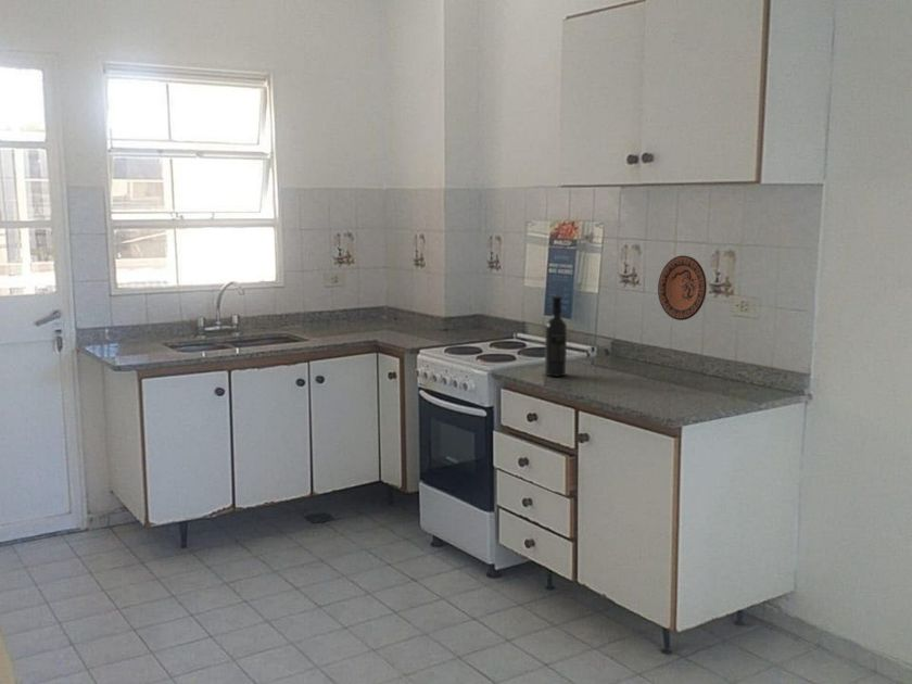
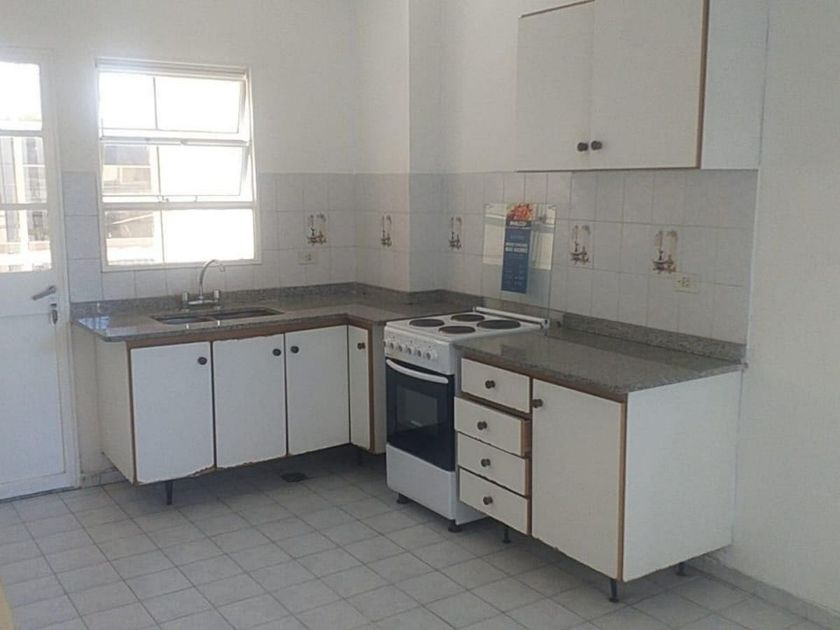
- decorative plate [657,255,708,321]
- wine bottle [544,295,568,378]
